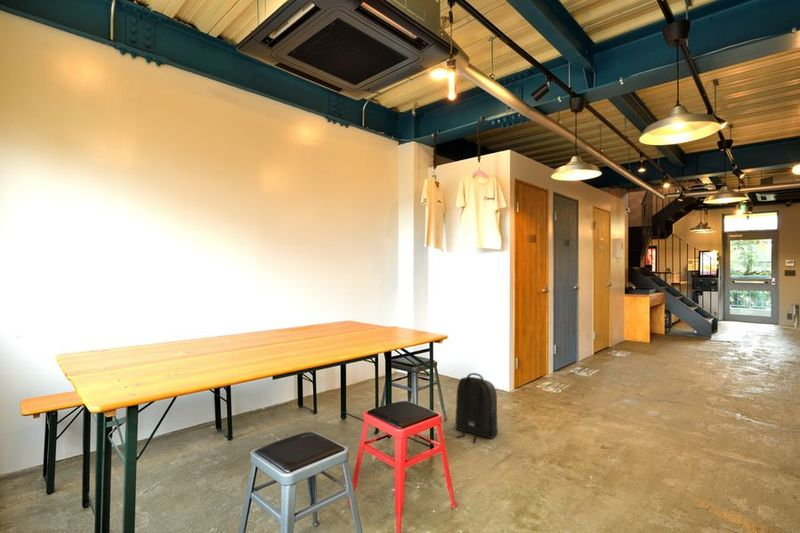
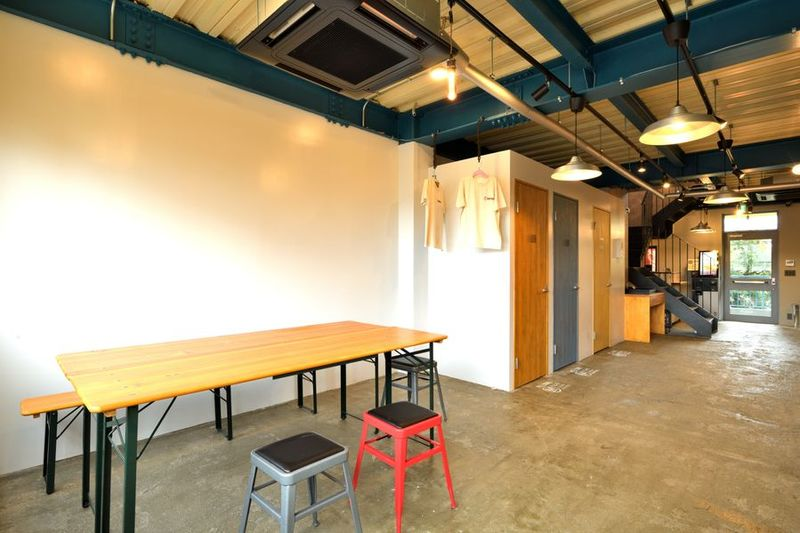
- backpack [454,372,499,443]
